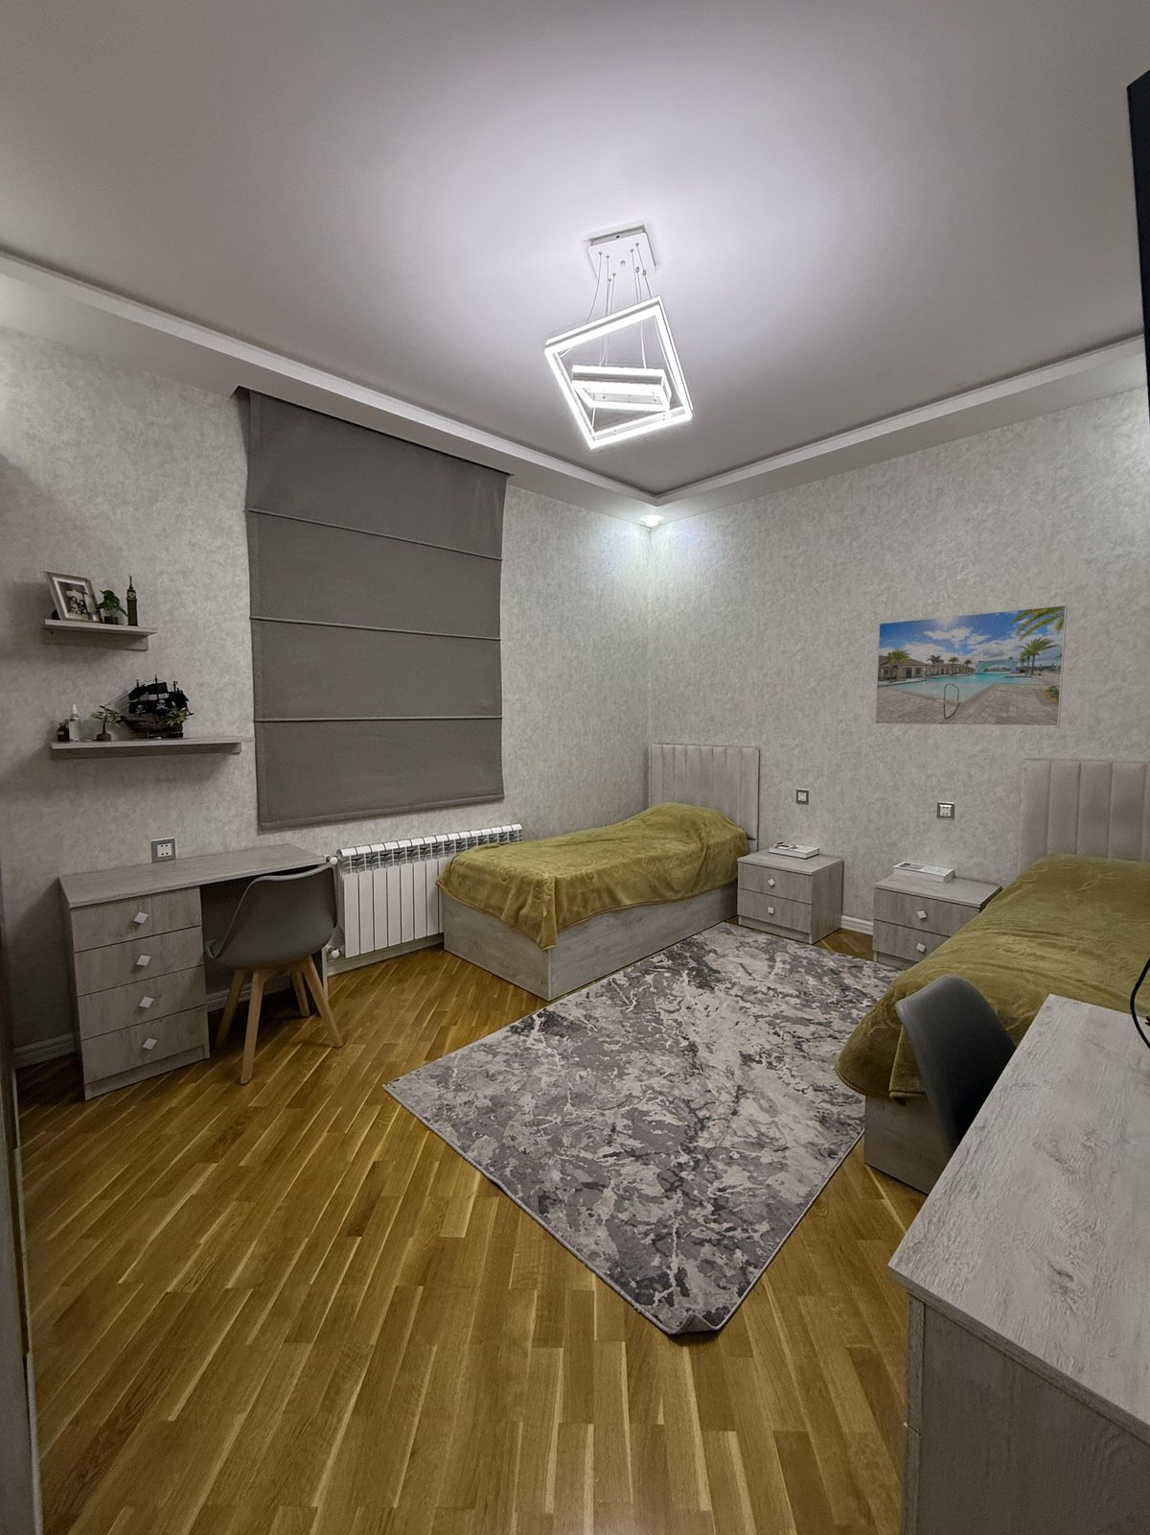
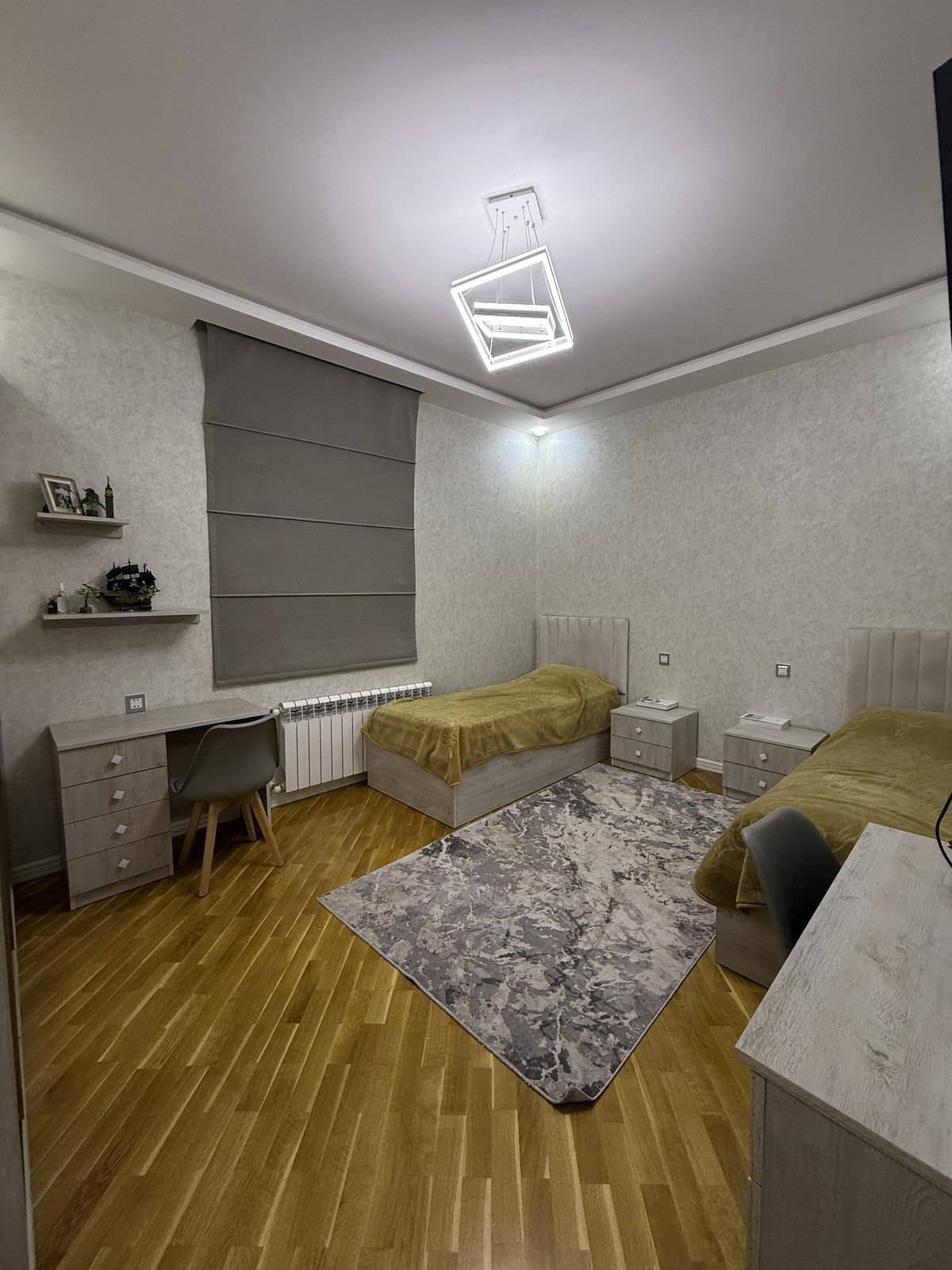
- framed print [875,604,1069,728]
